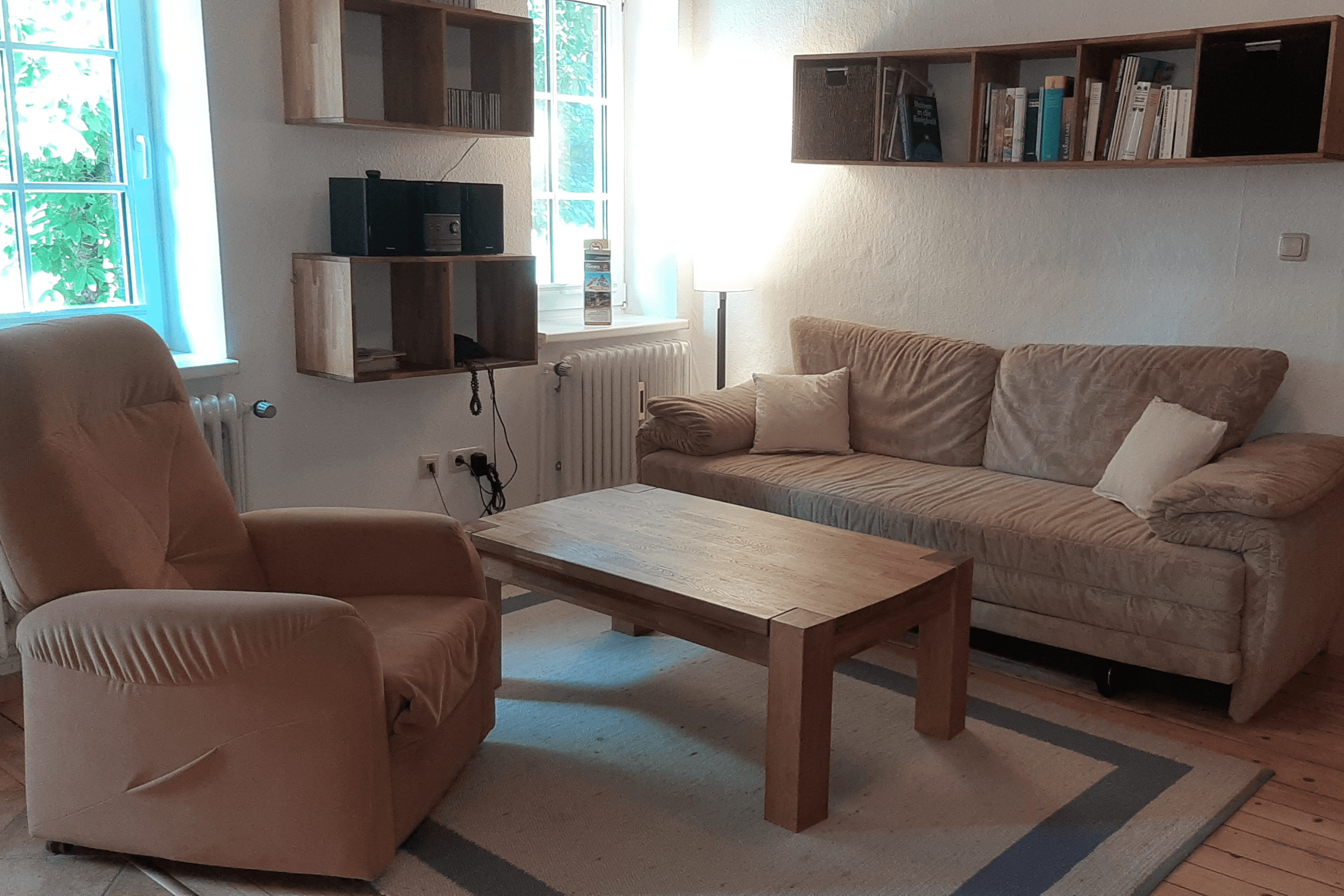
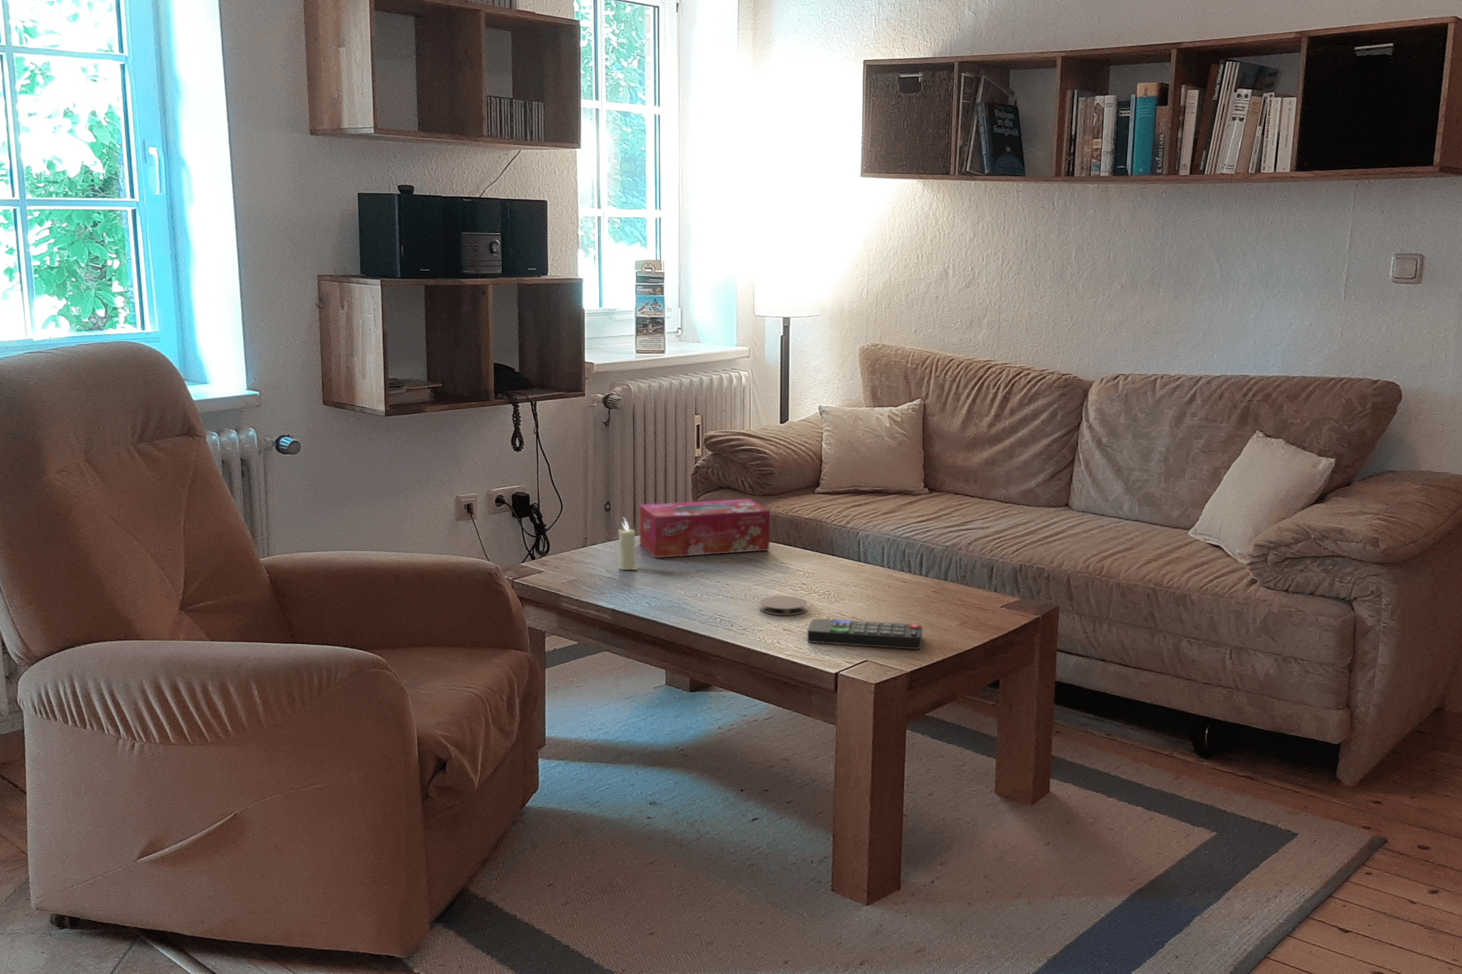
+ tissue box [640,498,770,558]
+ remote control [807,619,922,649]
+ candle [618,516,639,571]
+ coaster [759,595,807,615]
